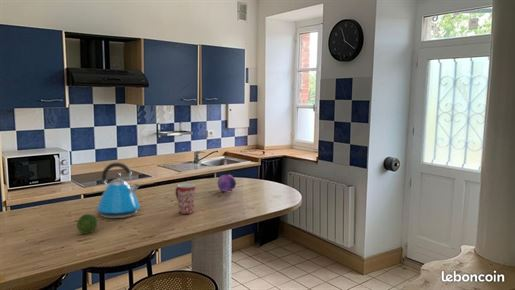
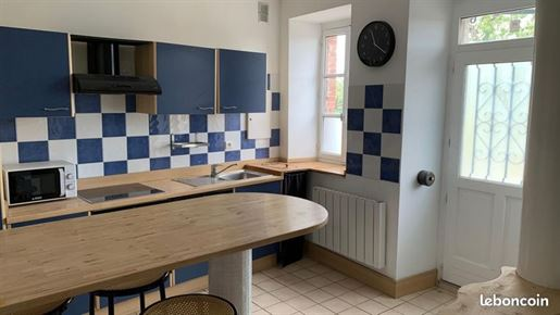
- fruit [76,213,98,235]
- kettle [93,162,141,219]
- mug [175,183,197,215]
- fruit [217,174,237,193]
